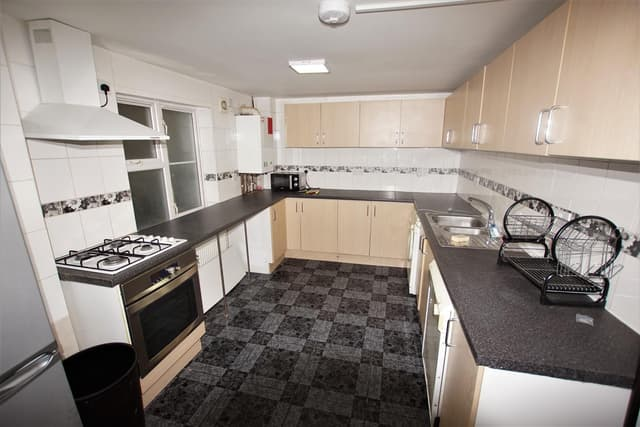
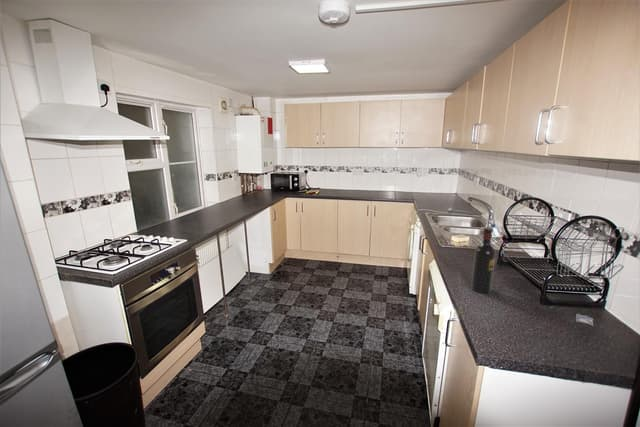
+ wine bottle [470,226,497,294]
